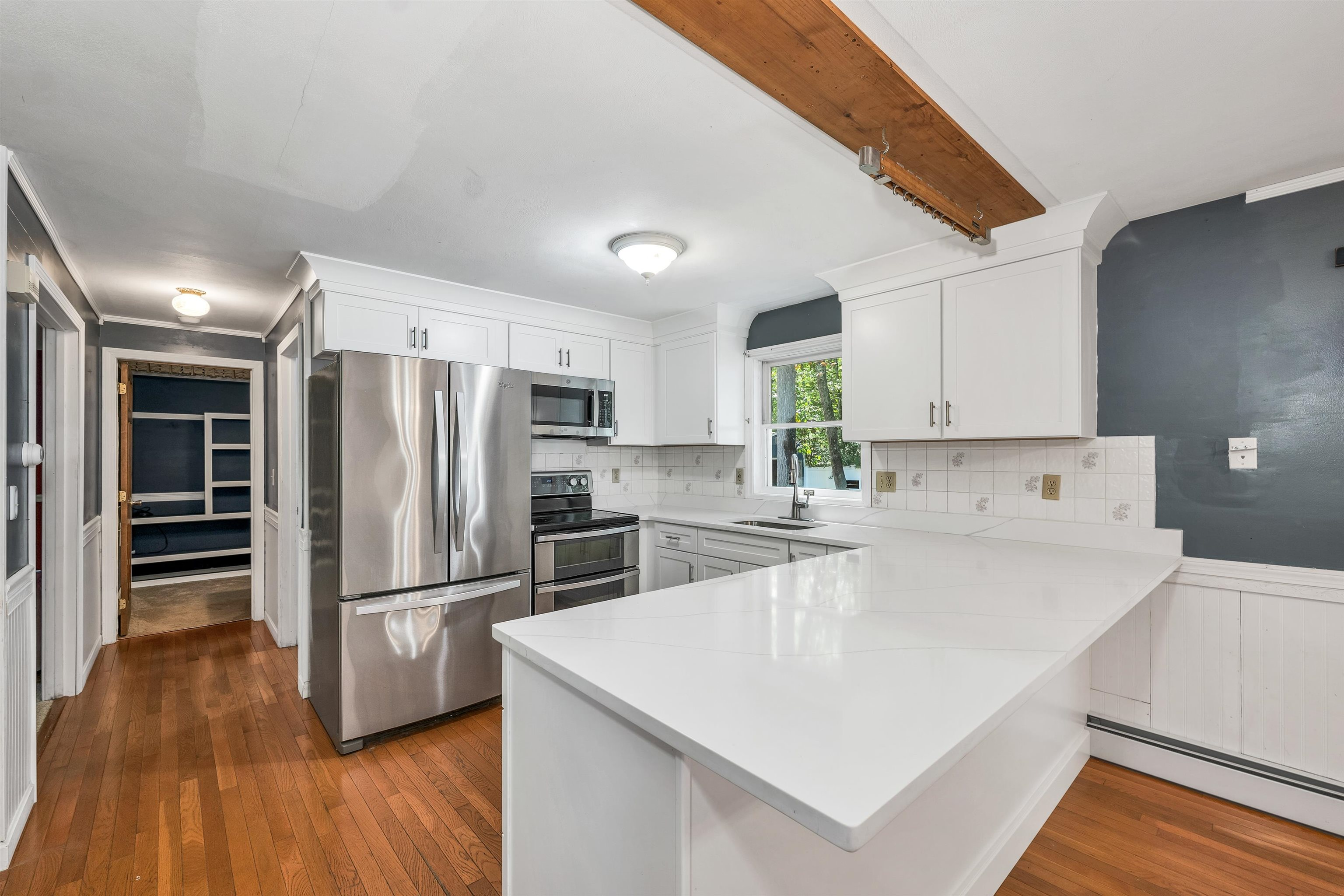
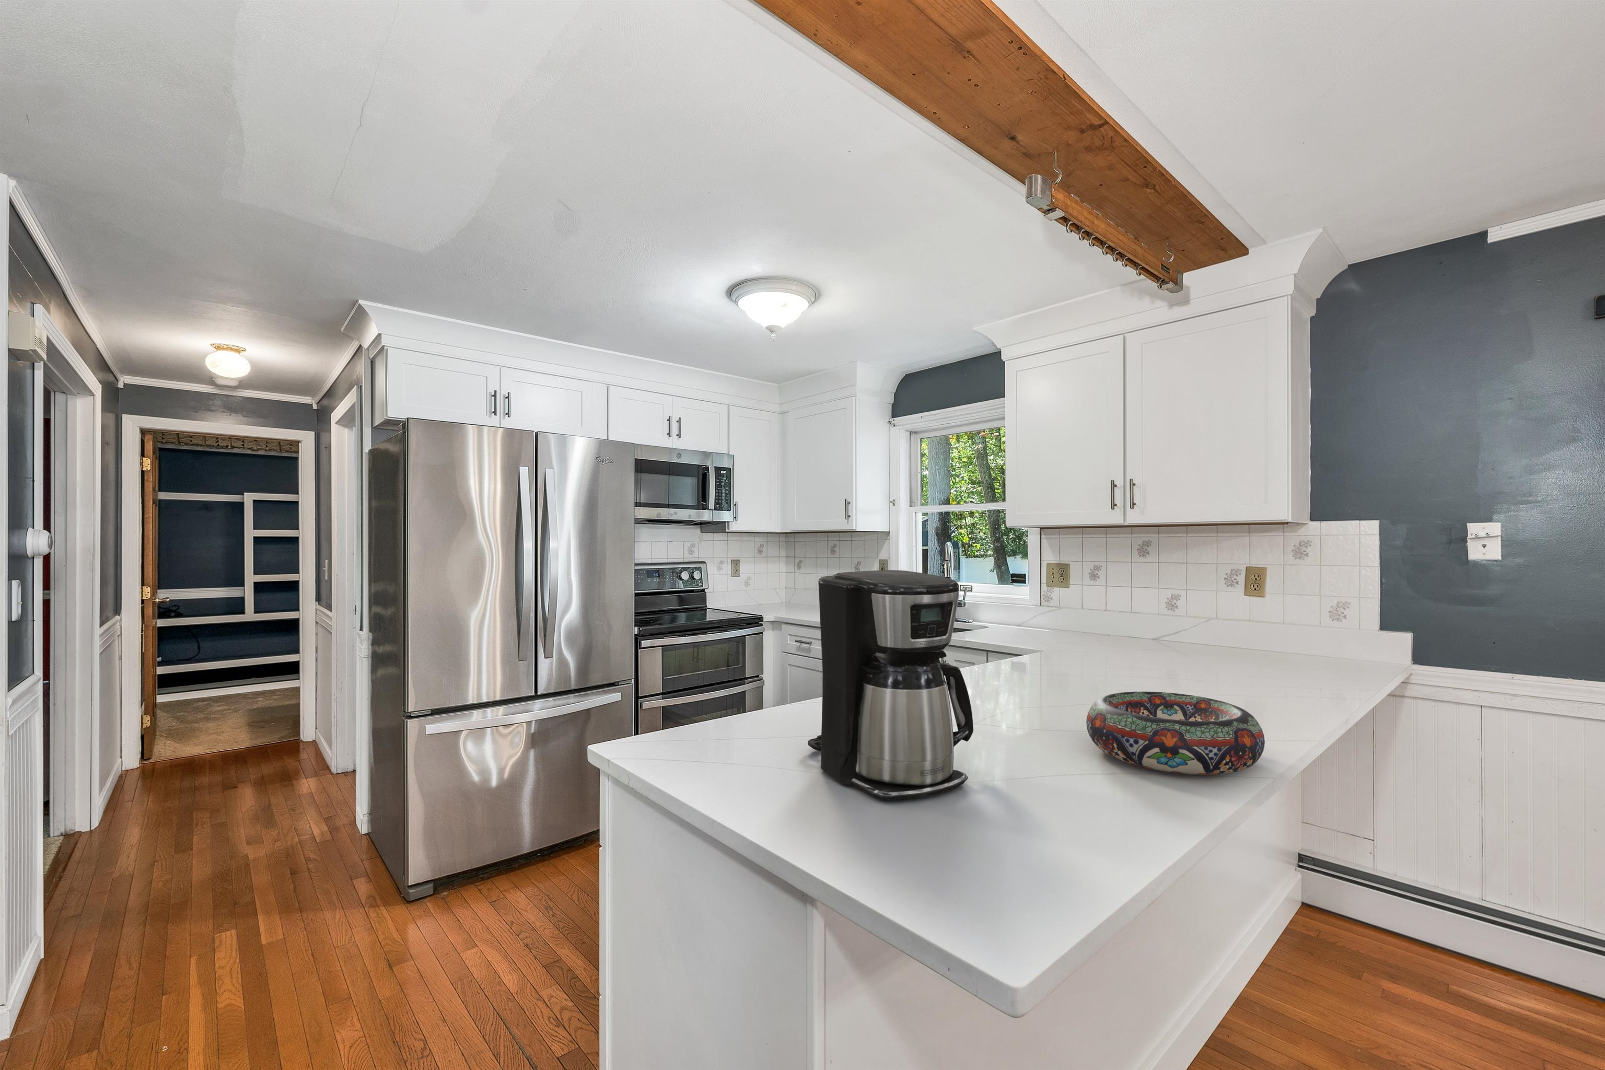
+ coffee maker [807,570,974,801]
+ decorative bowl [1086,691,1266,775]
